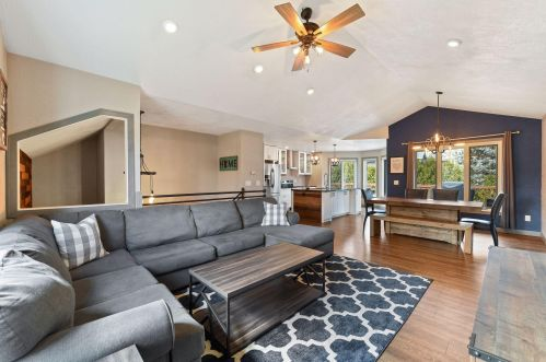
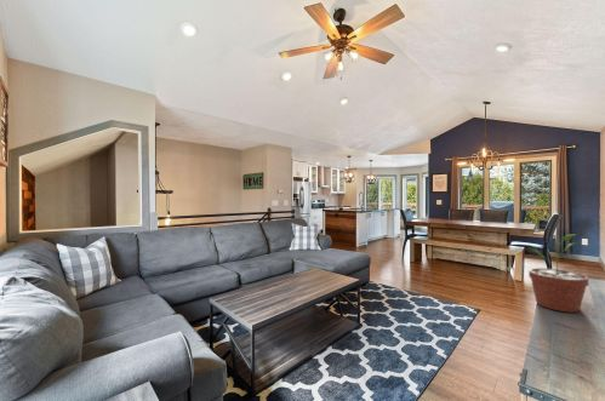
+ potted plant [526,234,589,314]
